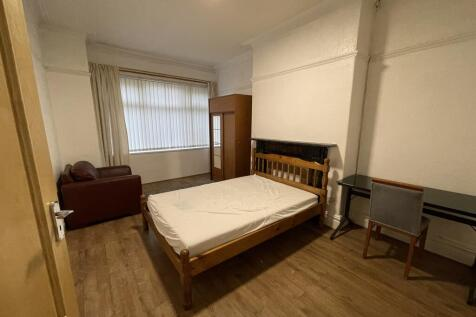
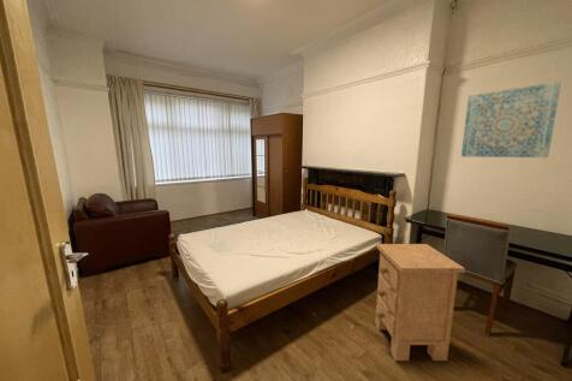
+ nightstand [374,243,466,362]
+ wall art [460,81,562,159]
